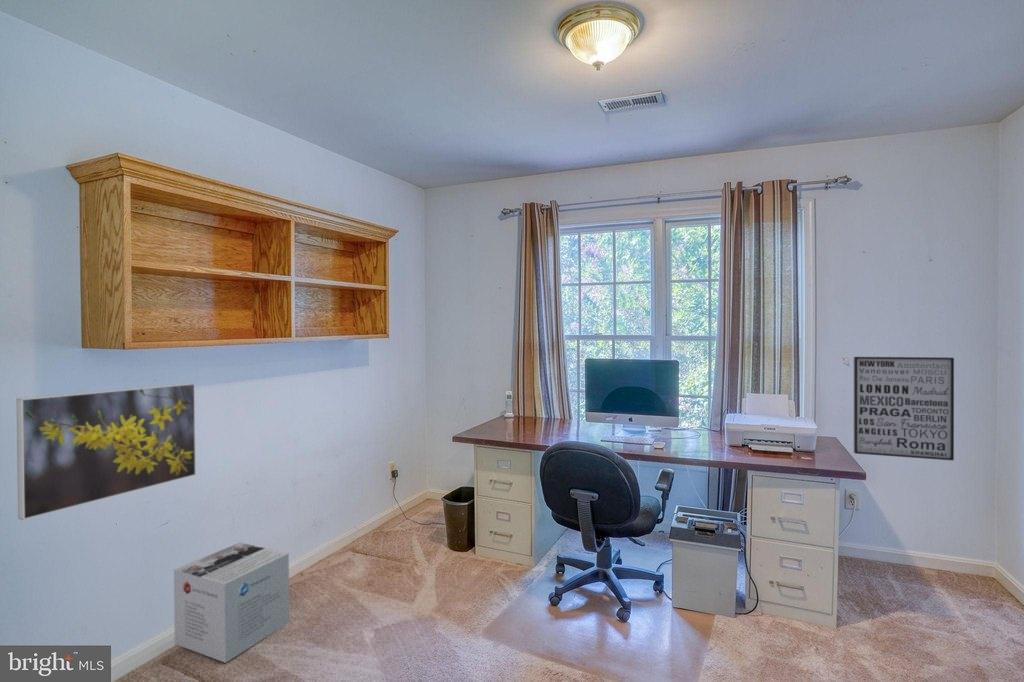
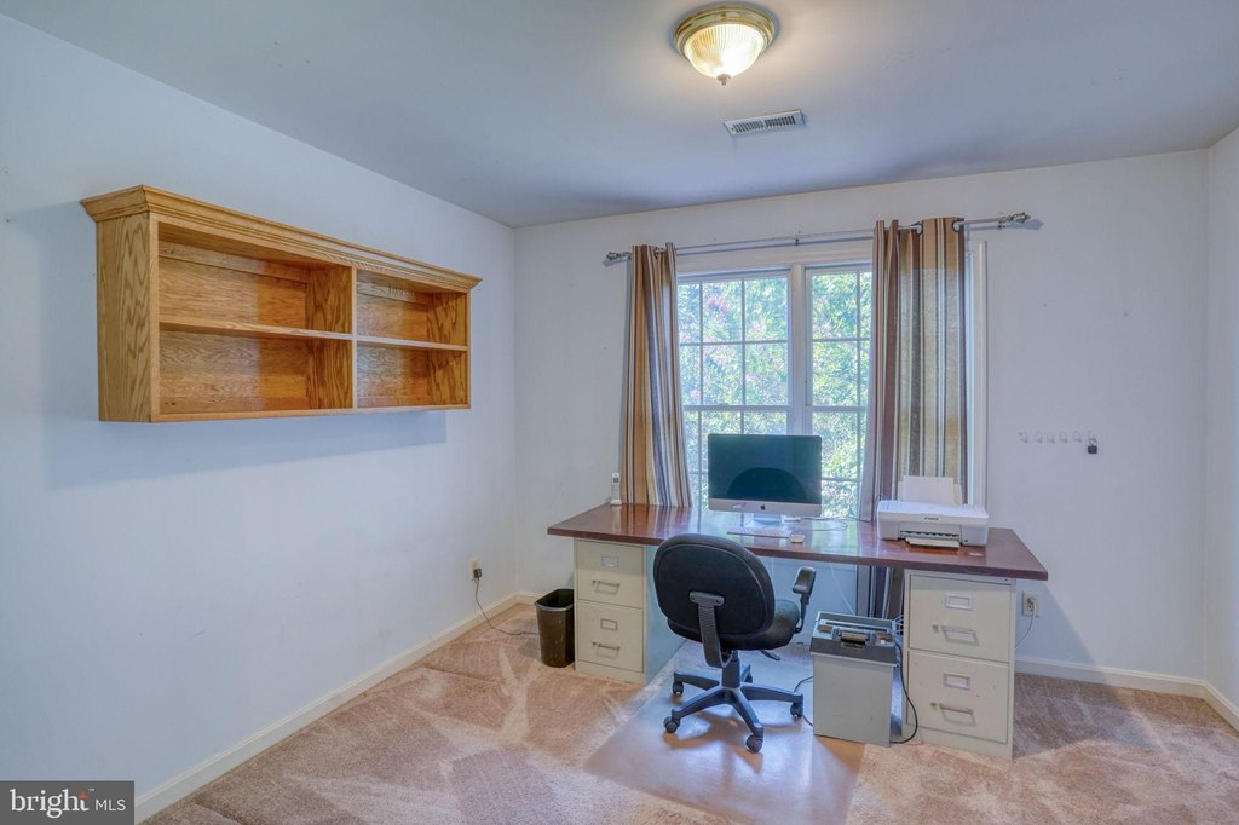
- cardboard box [173,541,290,664]
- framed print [16,382,197,521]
- wall art [853,356,955,462]
